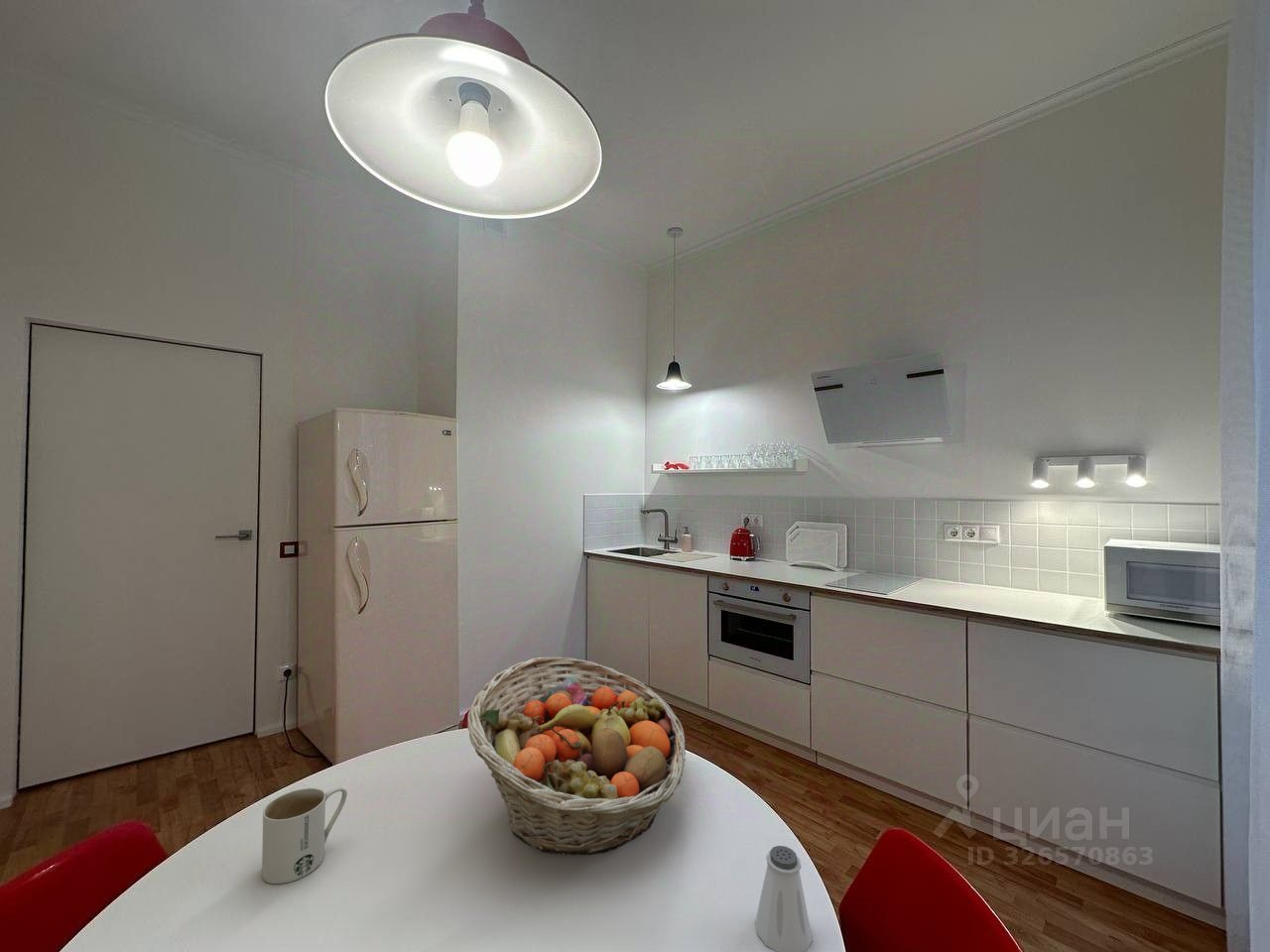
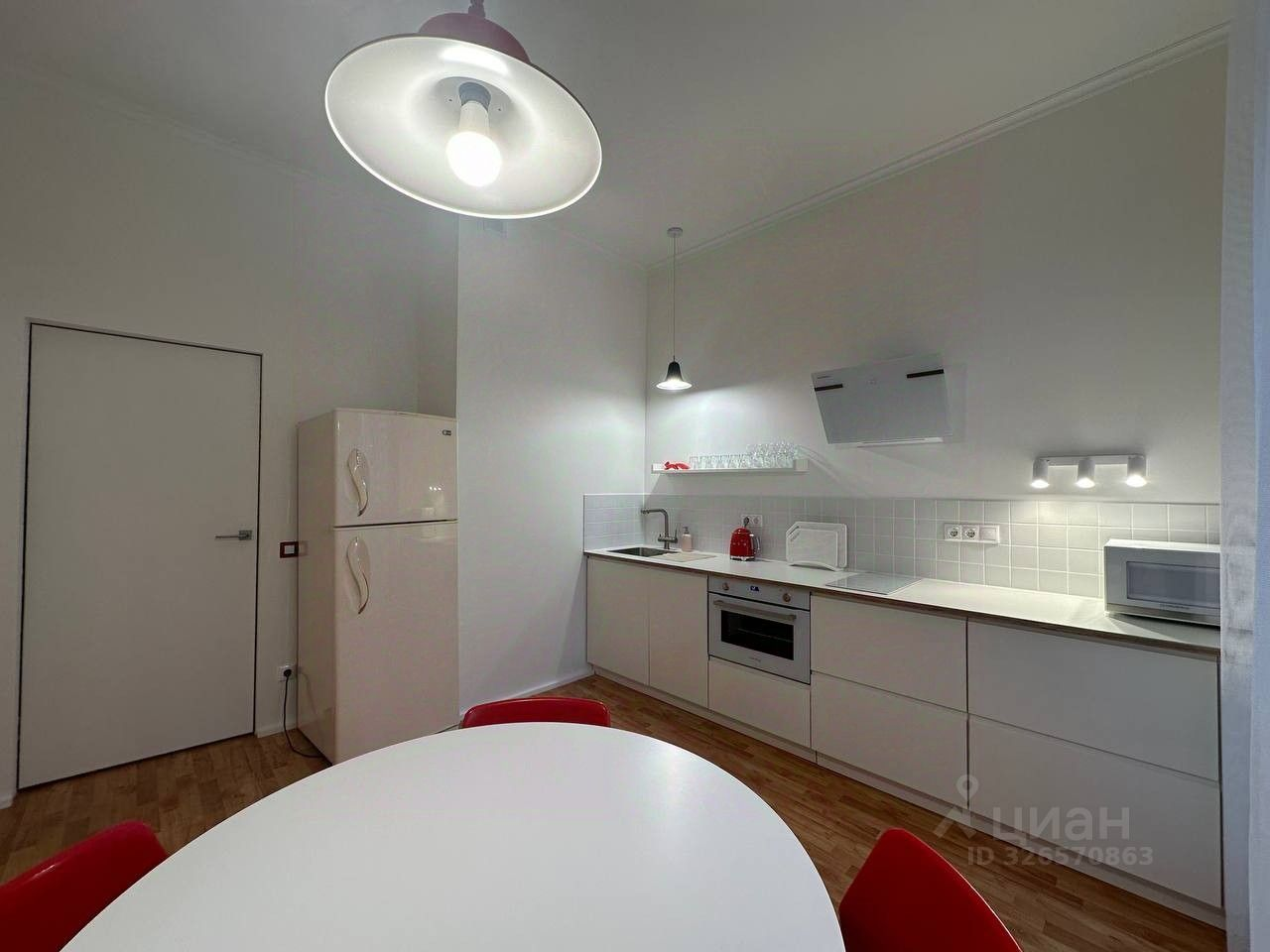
- fruit basket [466,655,687,856]
- saltshaker [755,845,814,952]
- mug [261,785,348,885]
